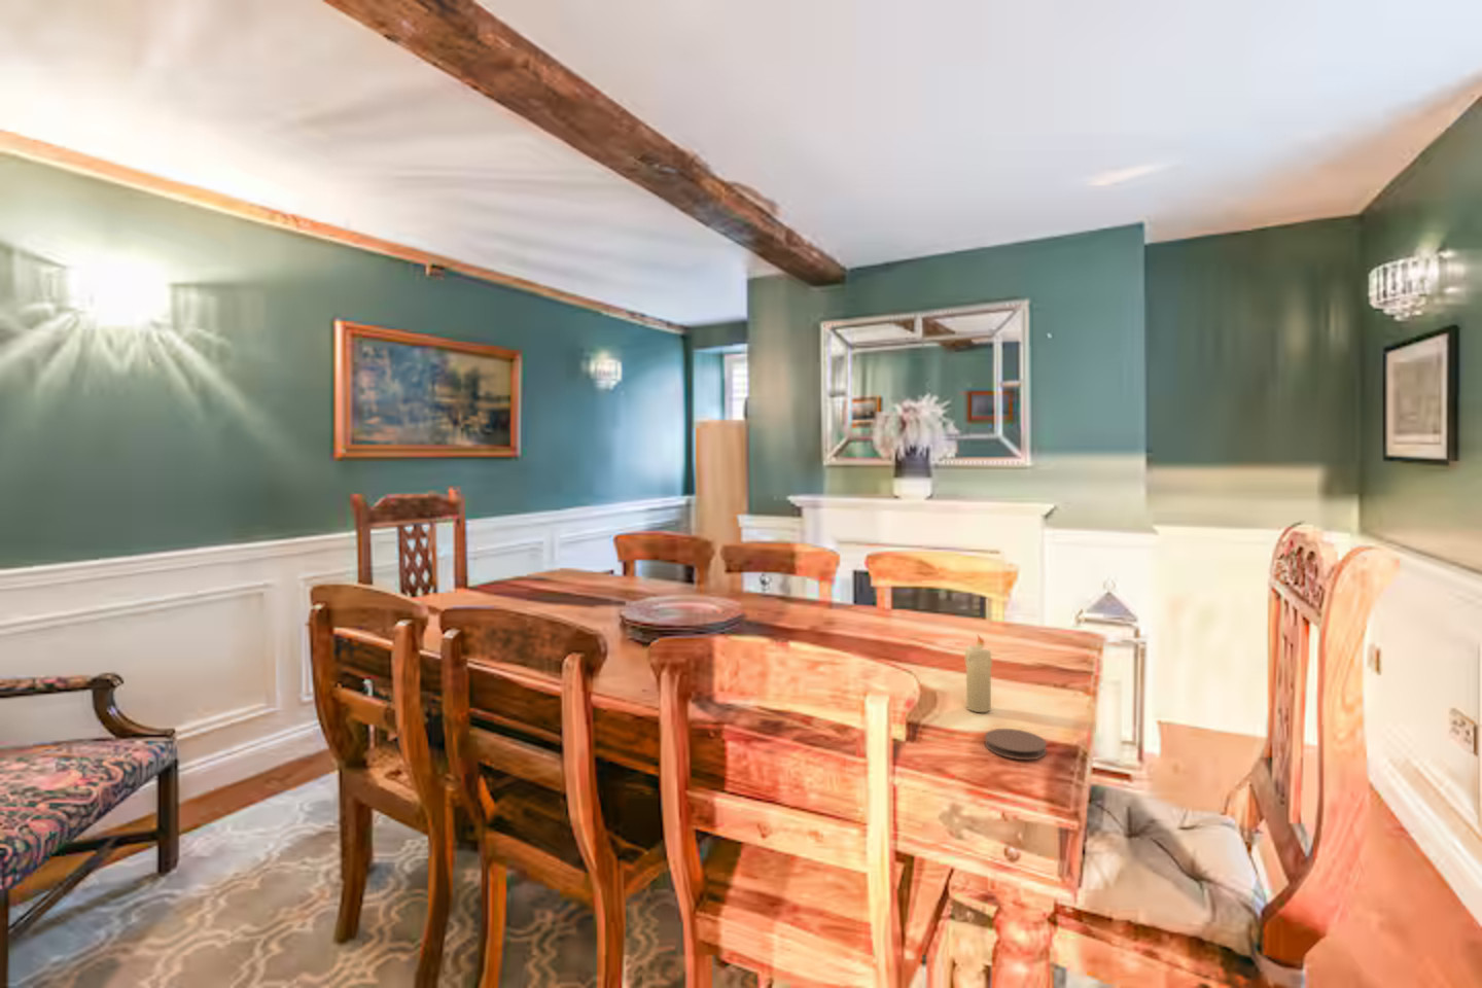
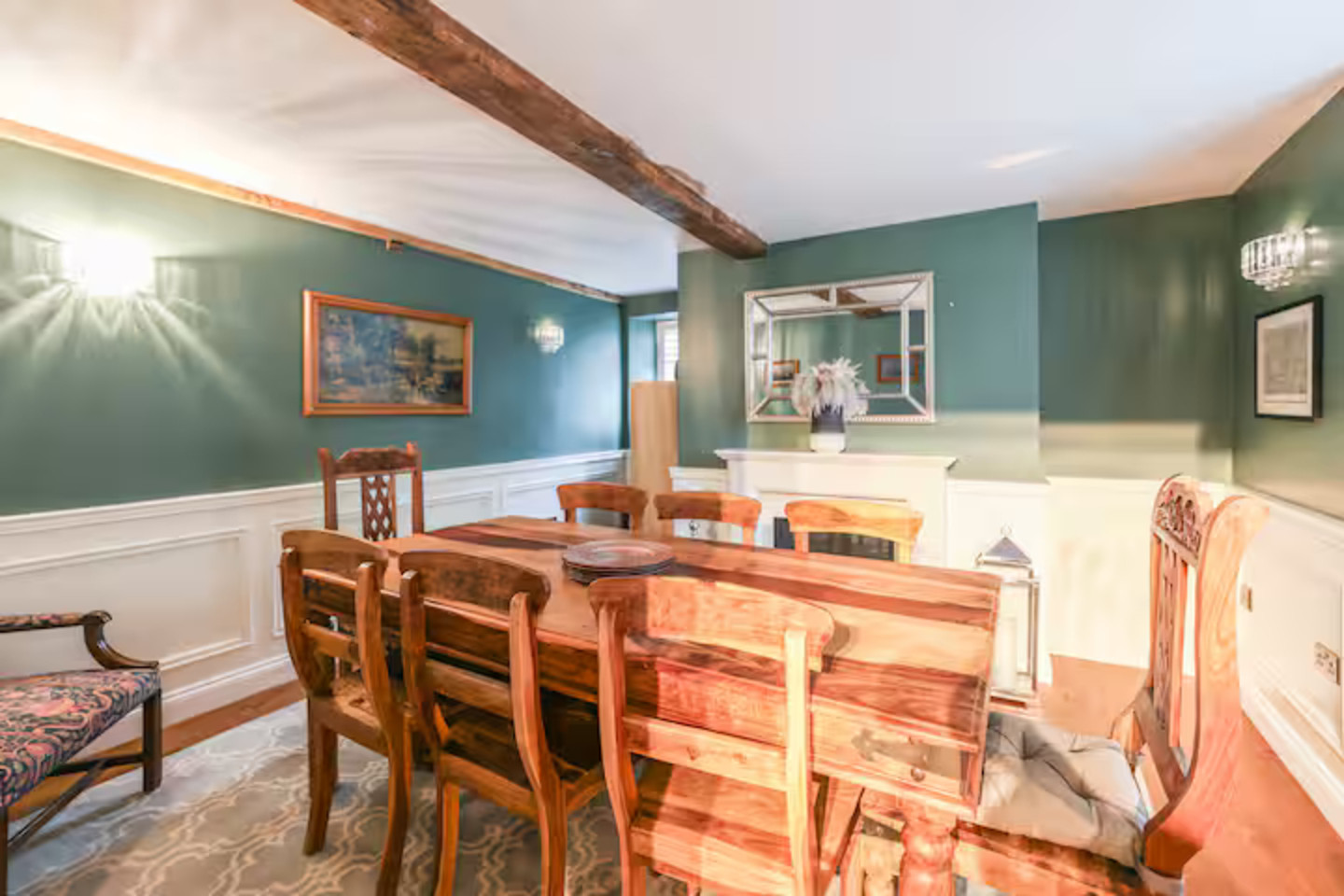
- coaster [984,728,1048,761]
- candle [965,633,994,713]
